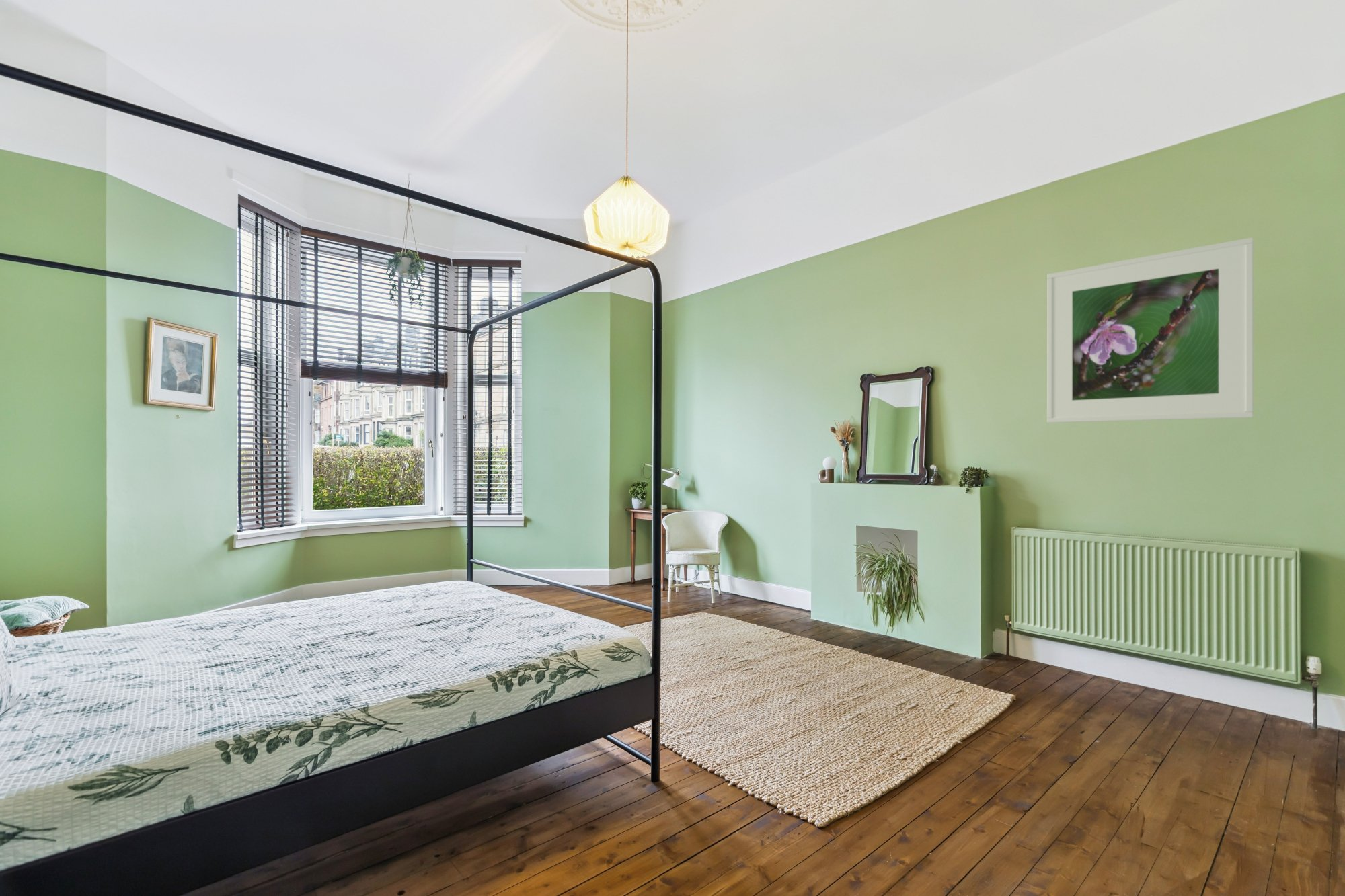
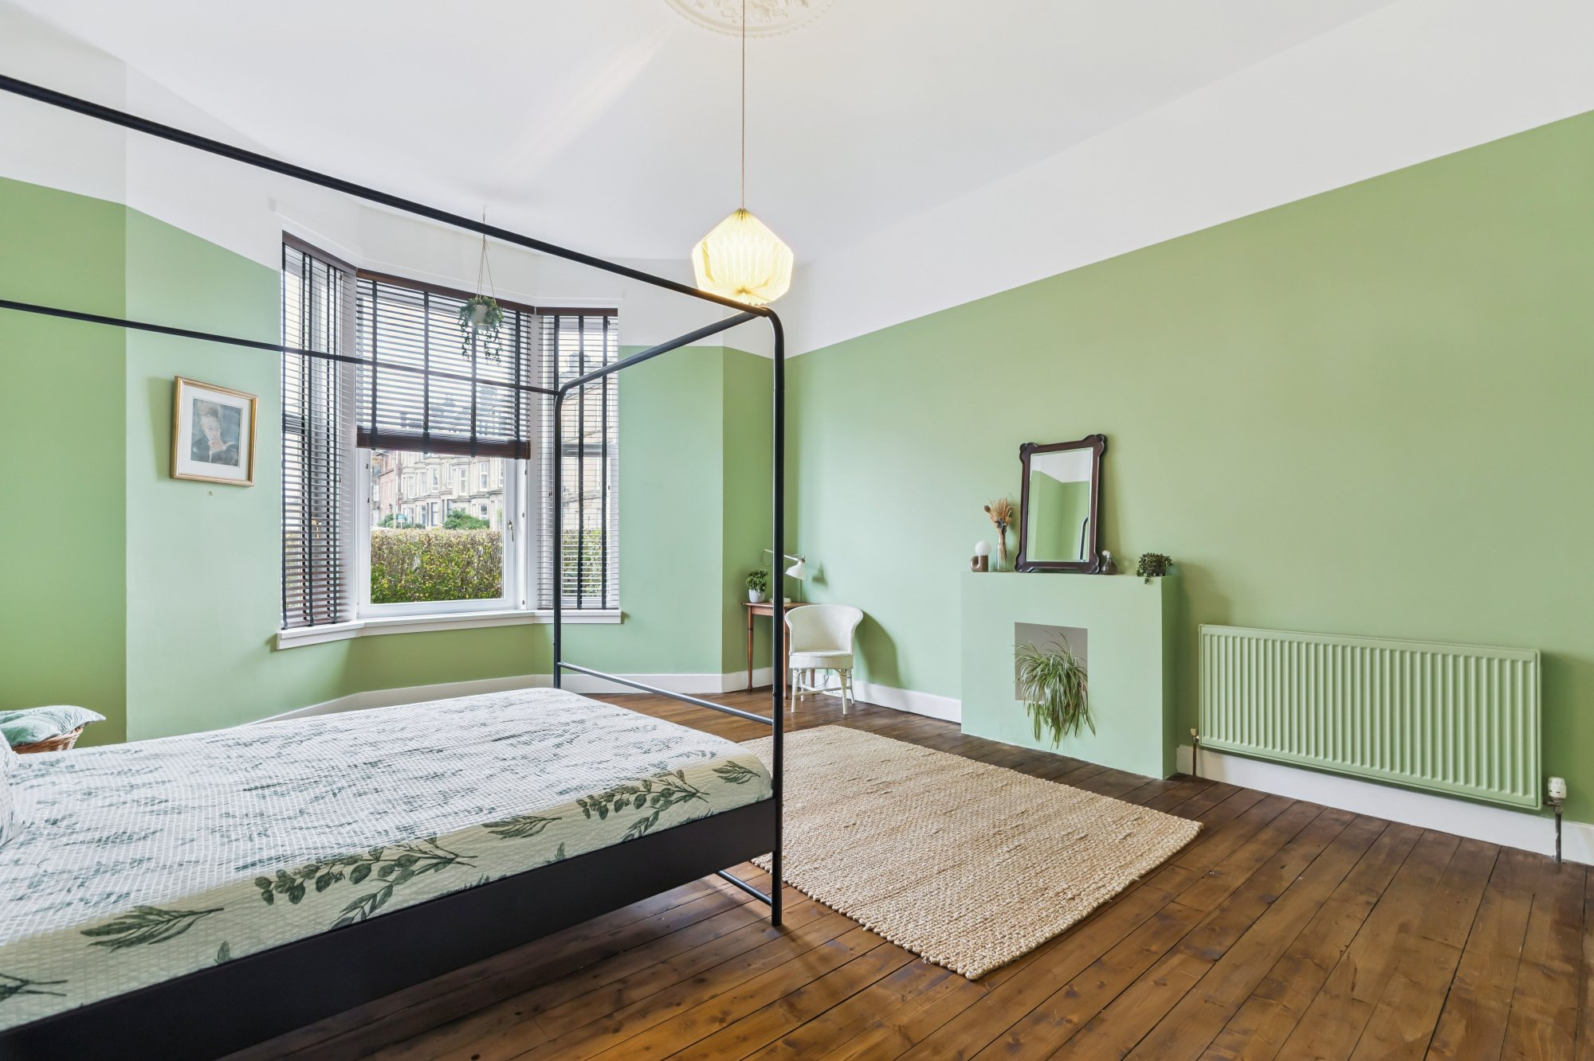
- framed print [1046,237,1254,423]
